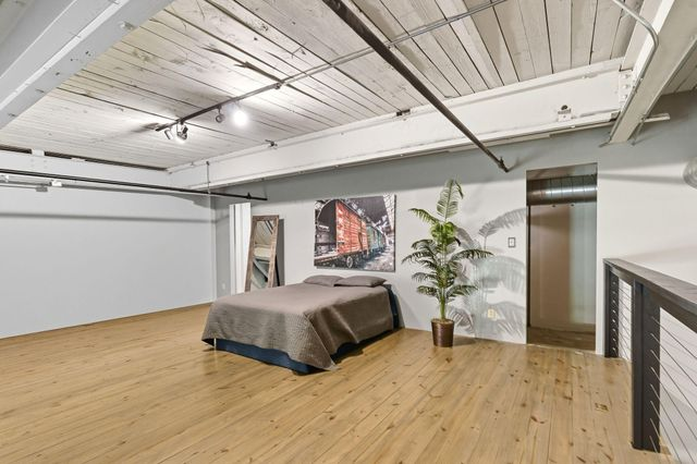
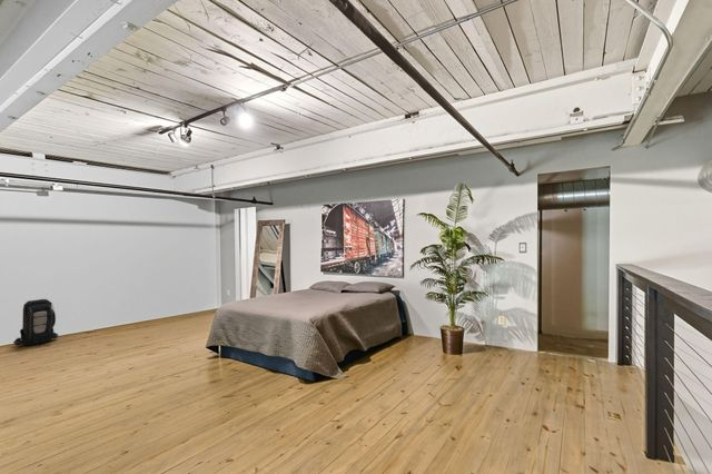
+ backpack [12,298,60,347]
